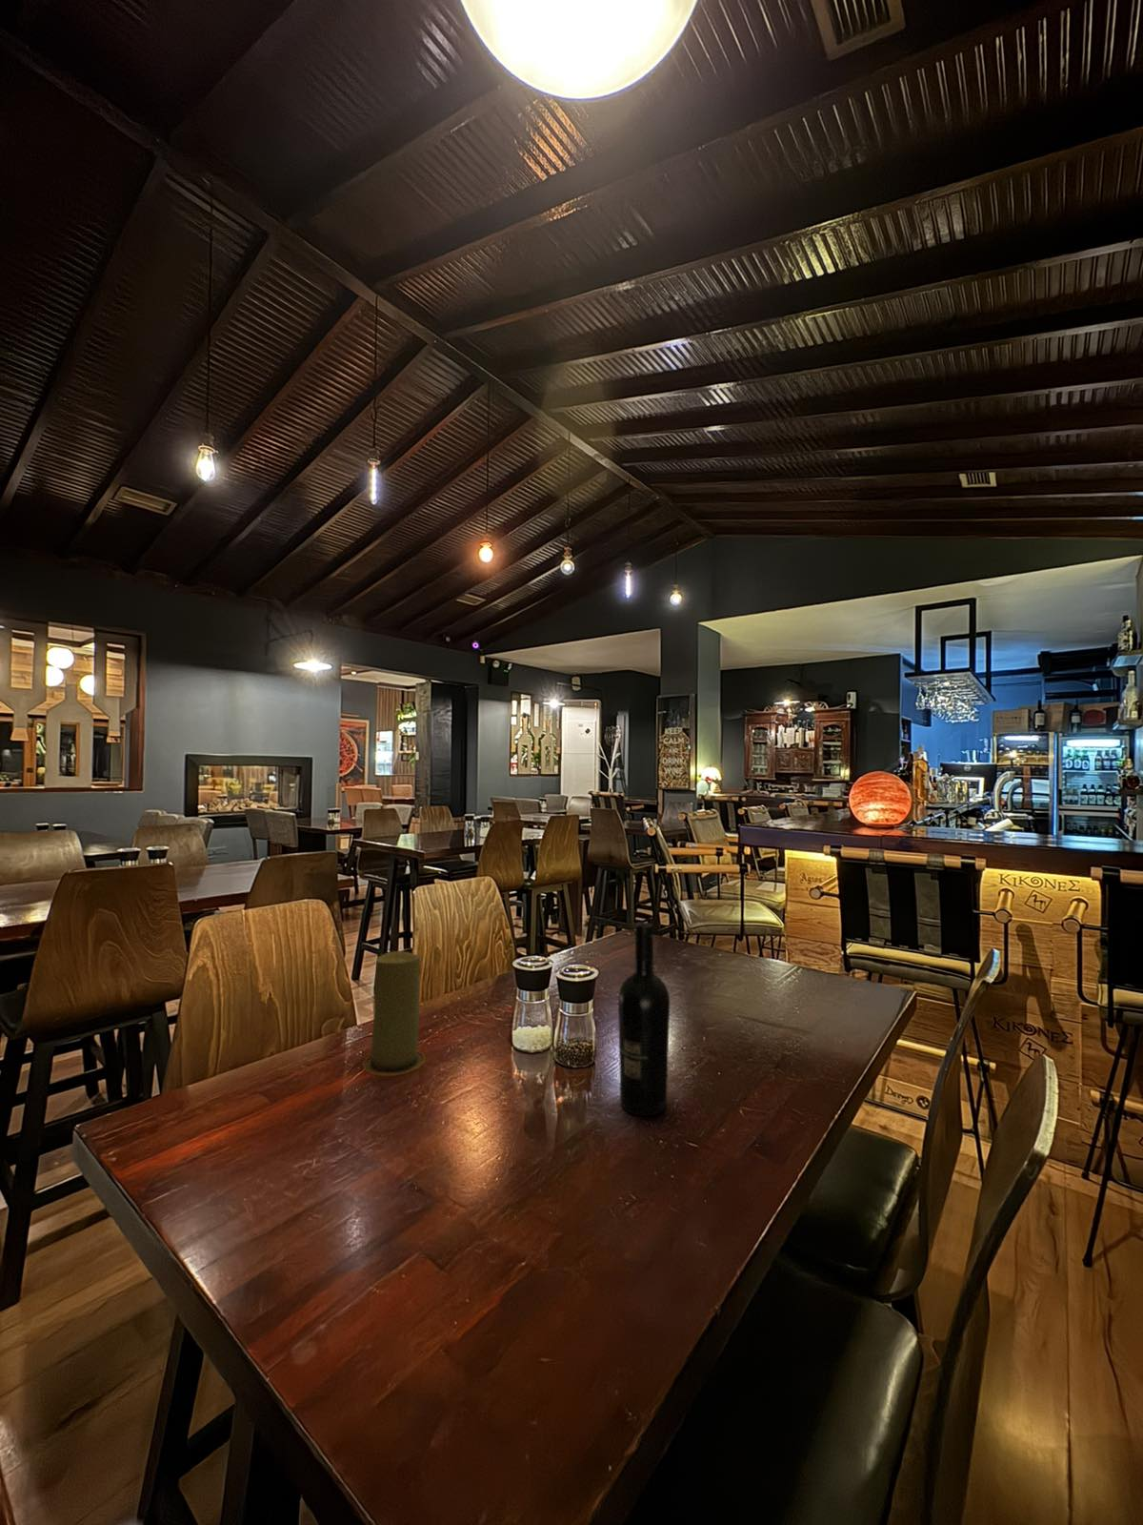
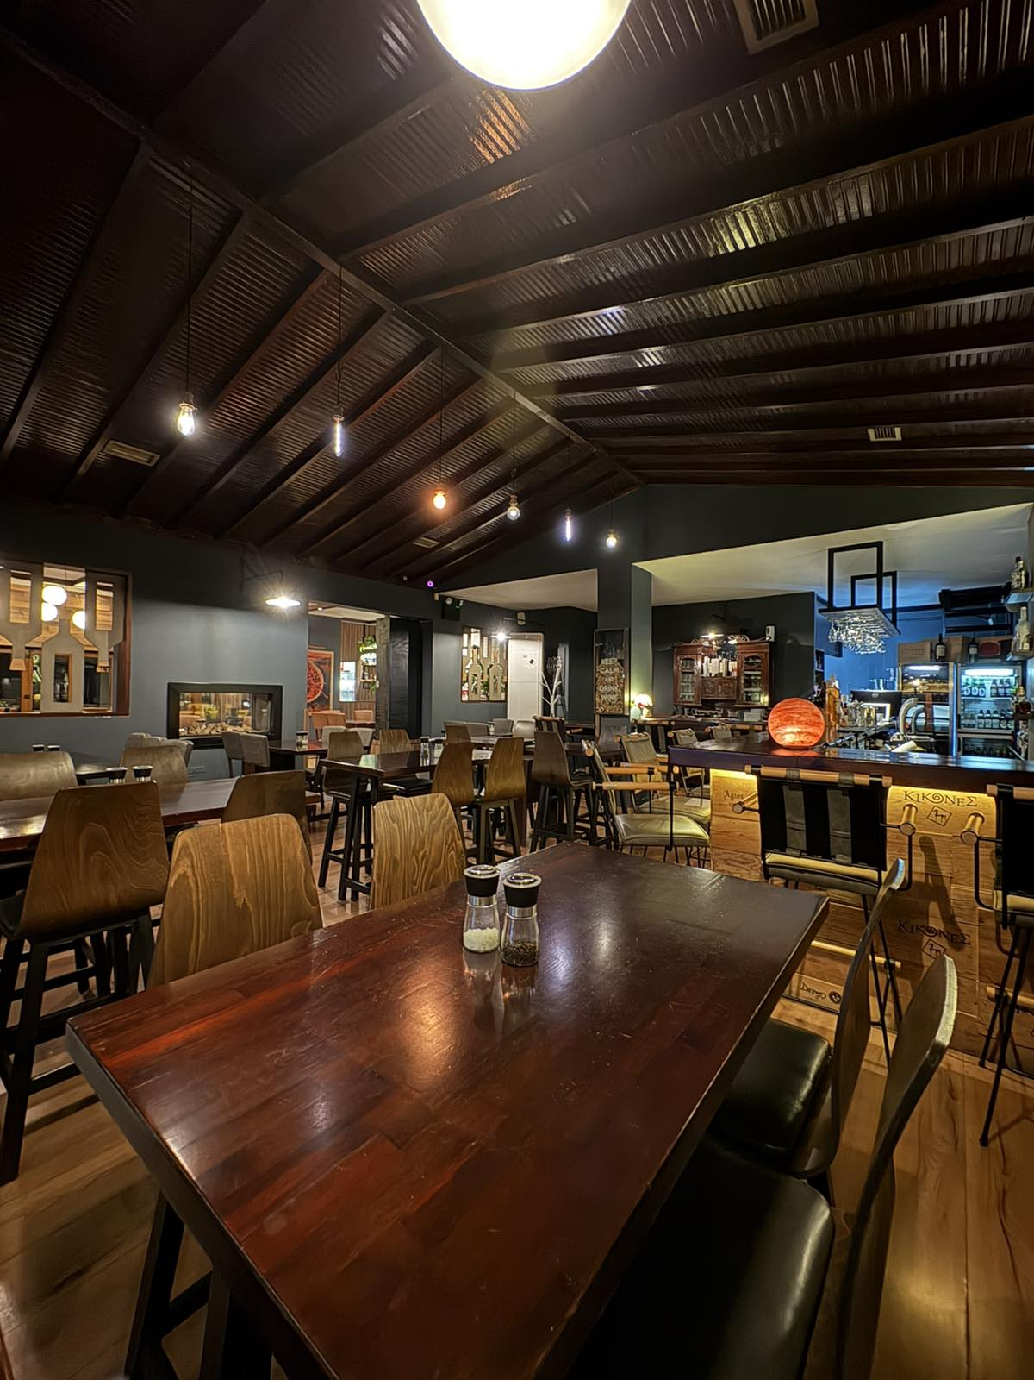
- wine bottle [617,922,671,1117]
- candle [361,950,426,1077]
